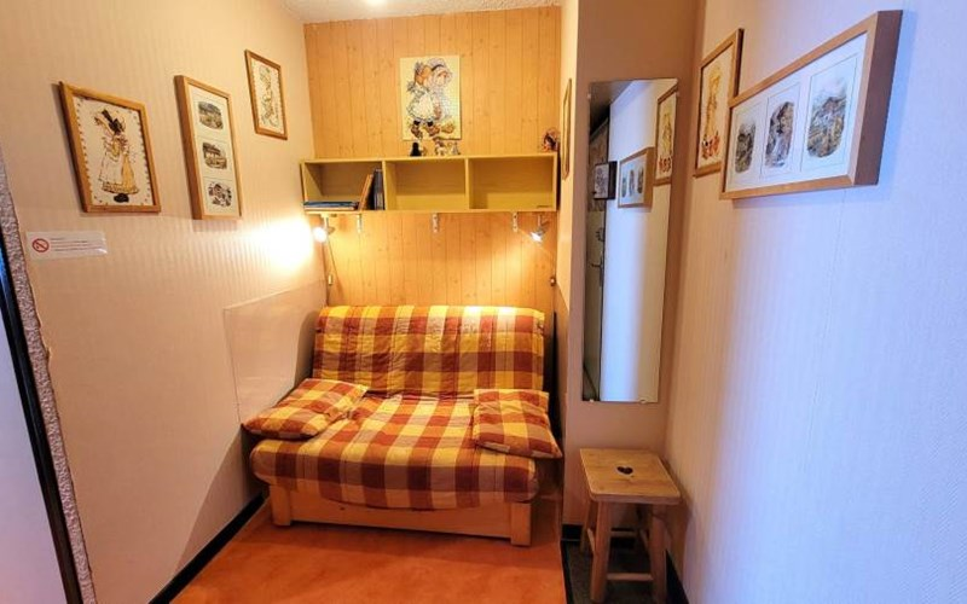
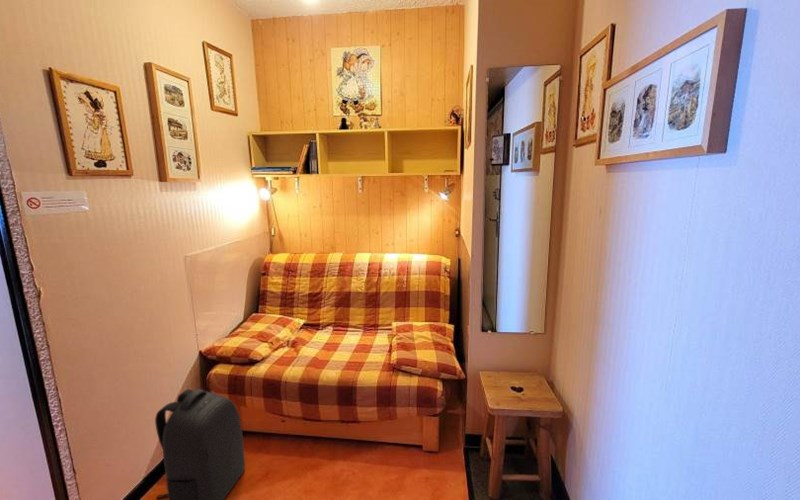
+ backpack [154,388,246,500]
